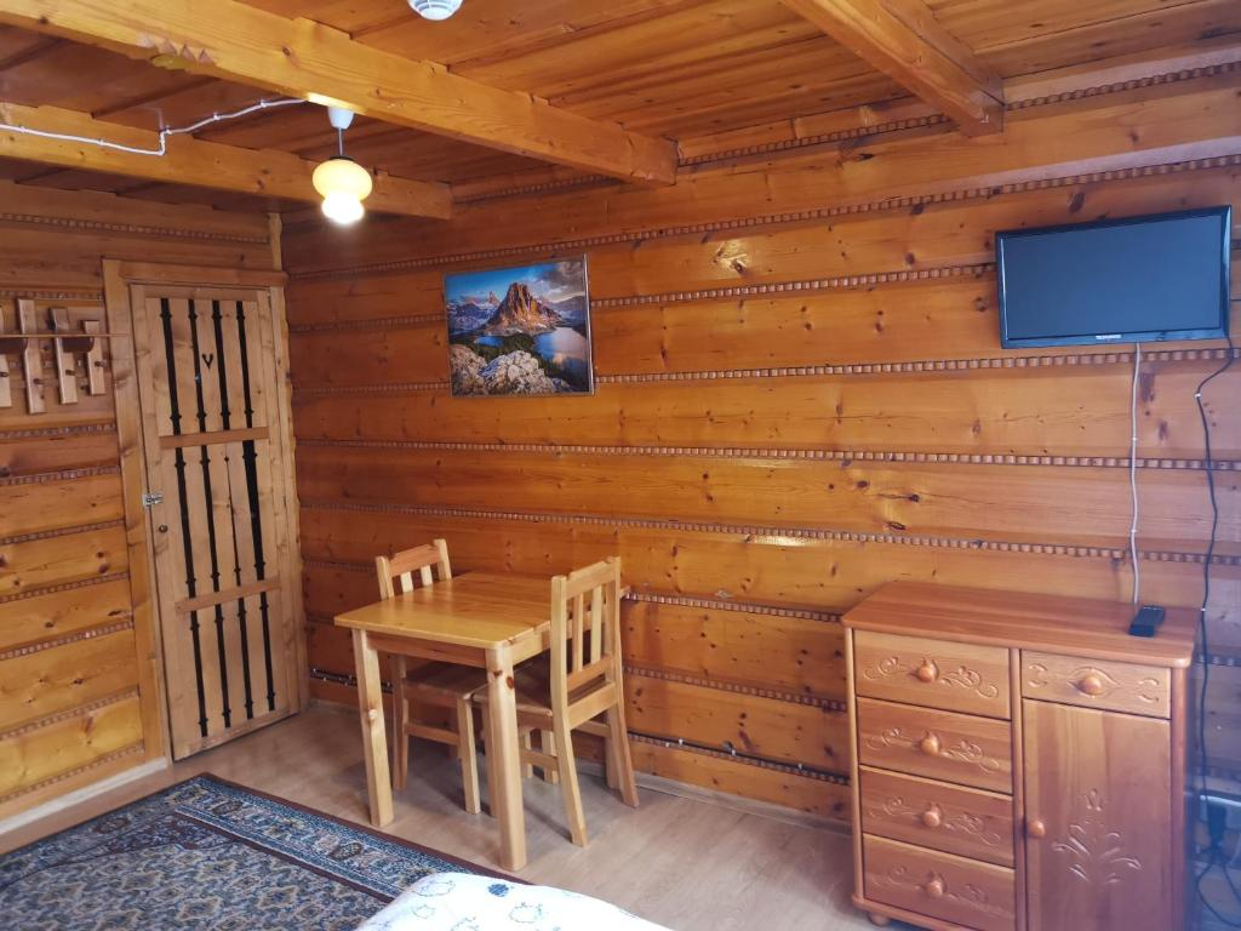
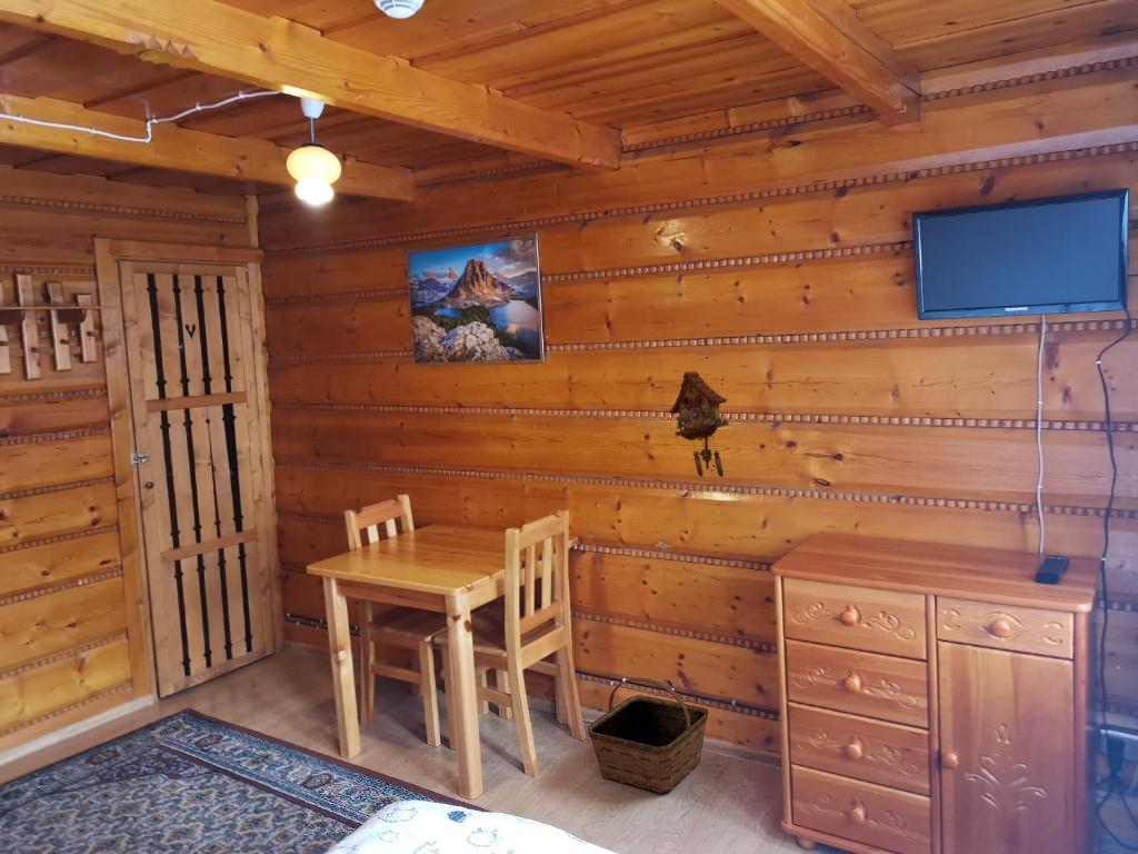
+ basket [587,676,709,794]
+ cuckoo clock [667,370,730,478]
